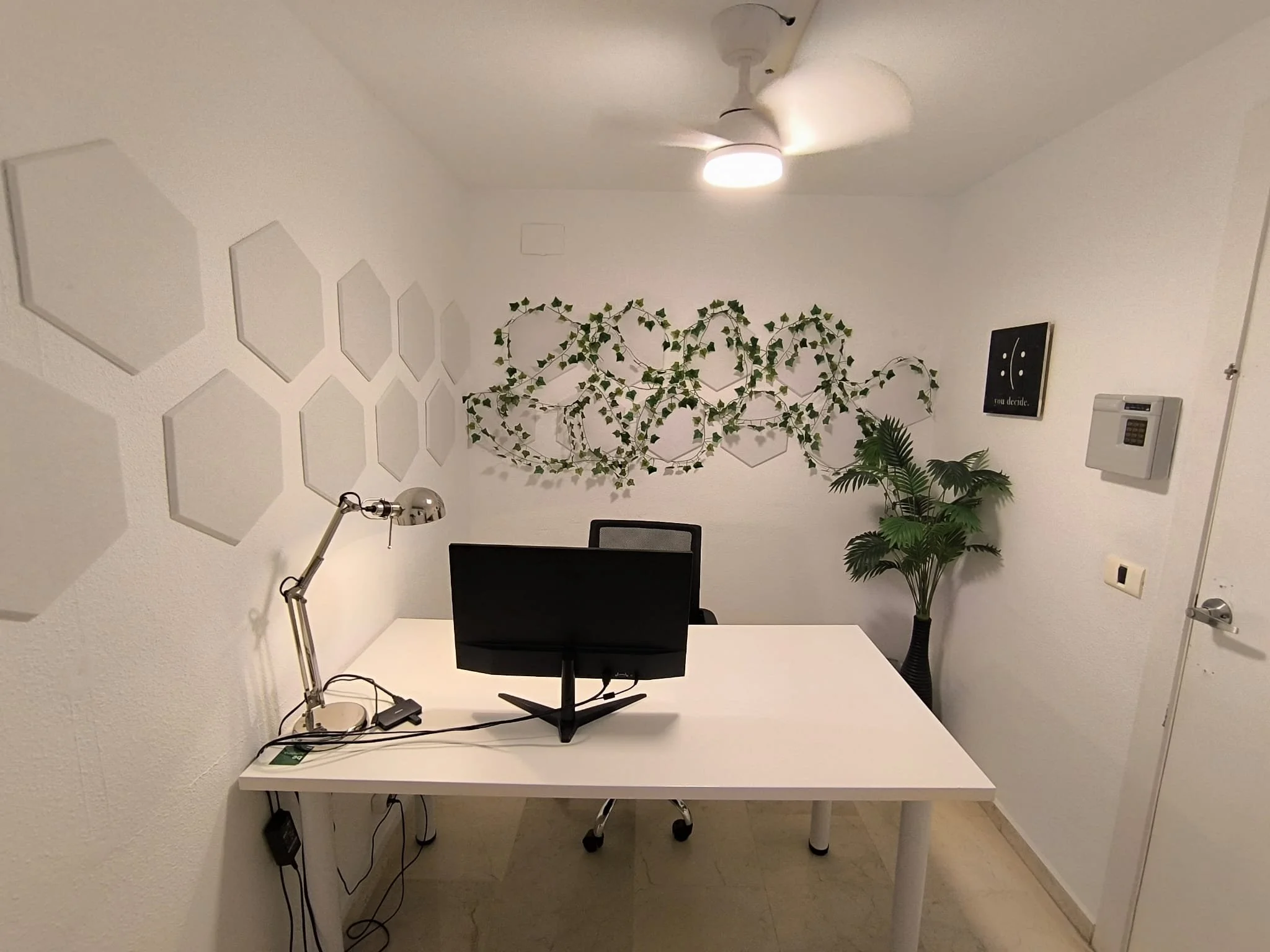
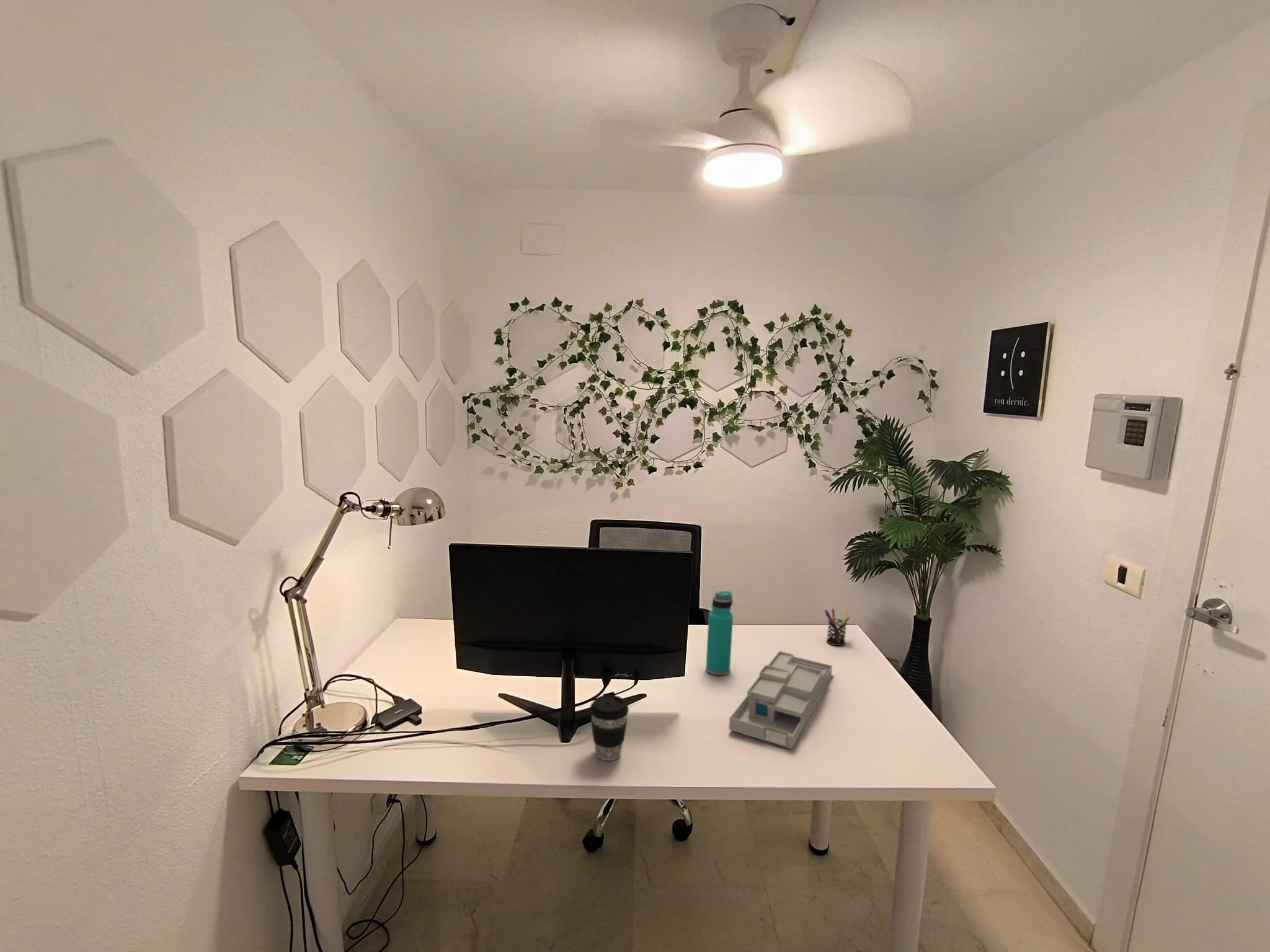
+ desk organizer [728,650,833,749]
+ water bottle [705,591,734,676]
+ coffee cup [589,694,629,761]
+ pen holder [824,608,851,646]
